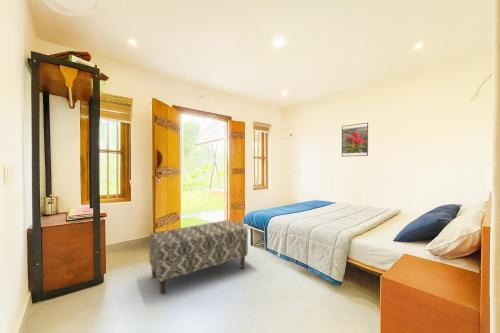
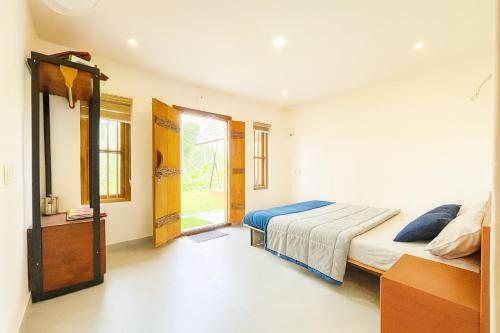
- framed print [341,122,369,158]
- bench [148,219,249,296]
